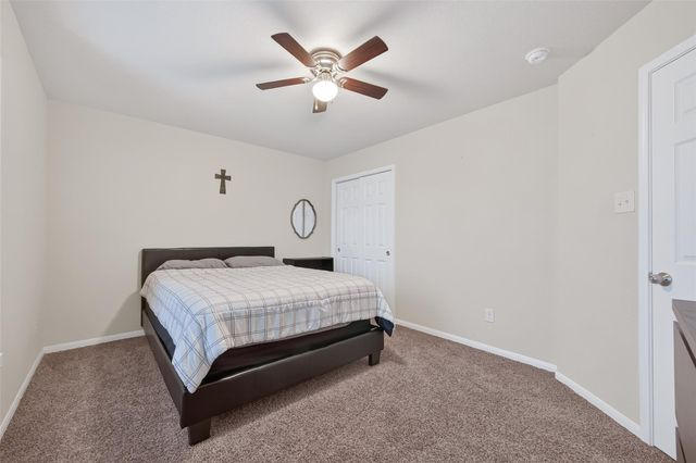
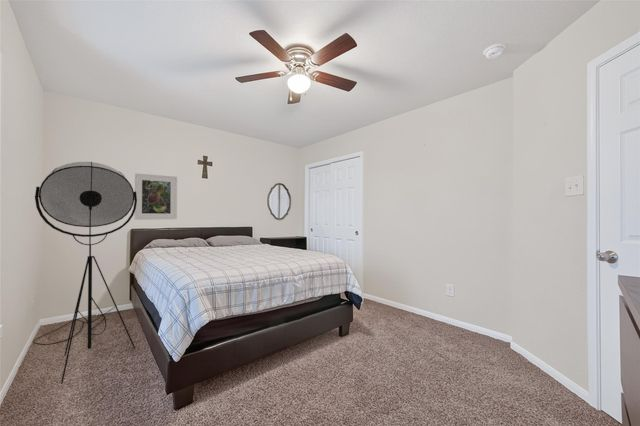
+ floor lamp [32,161,137,385]
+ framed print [133,172,178,221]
